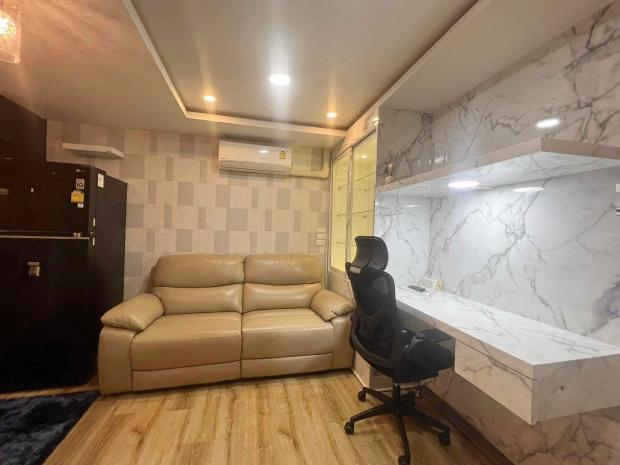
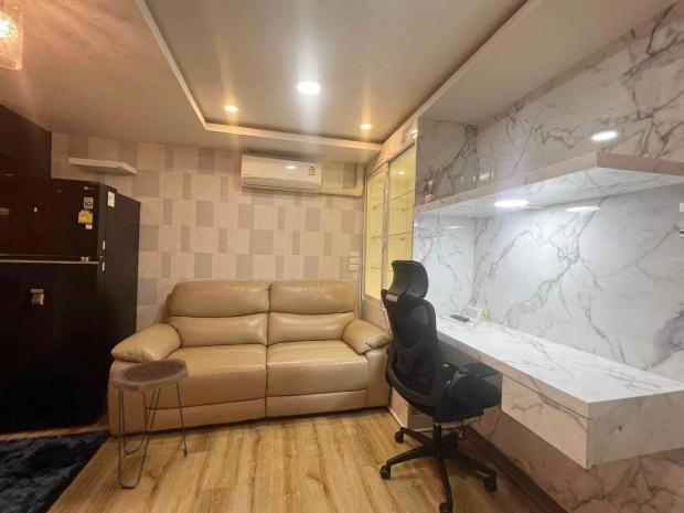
+ side table [110,357,190,490]
